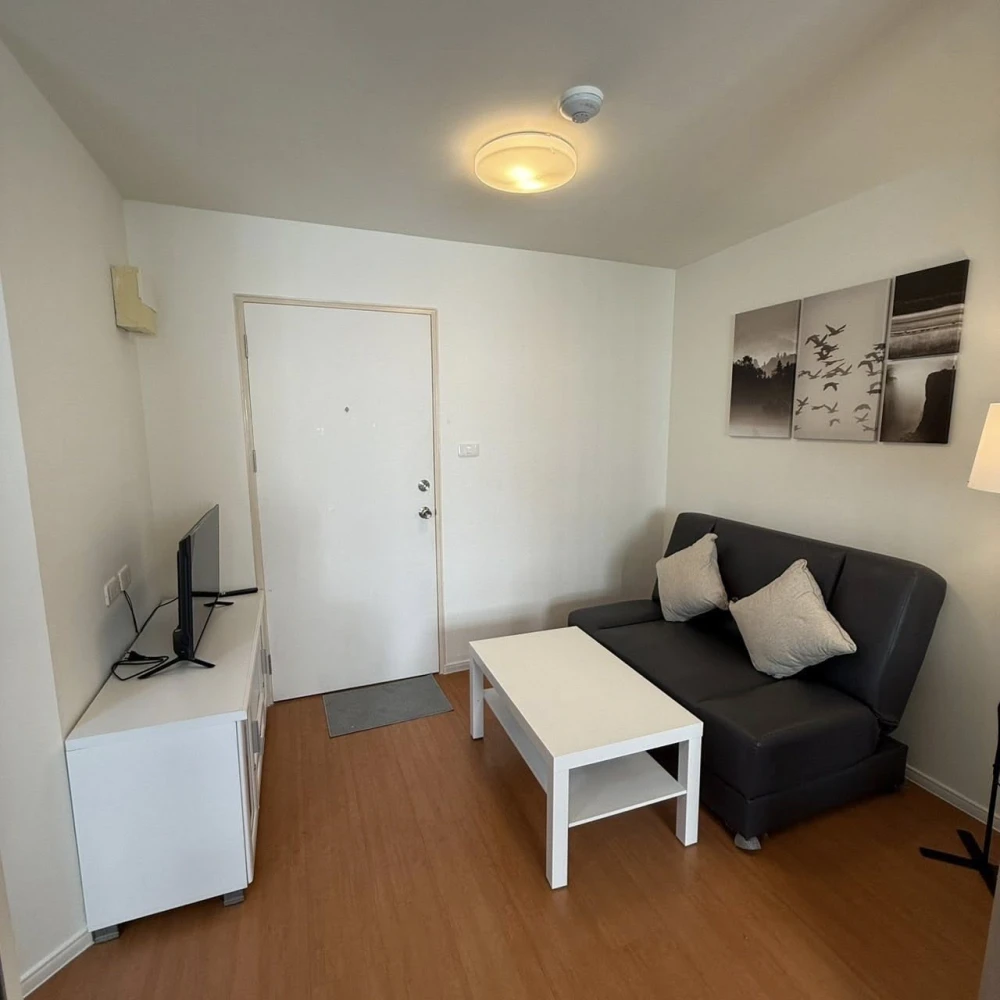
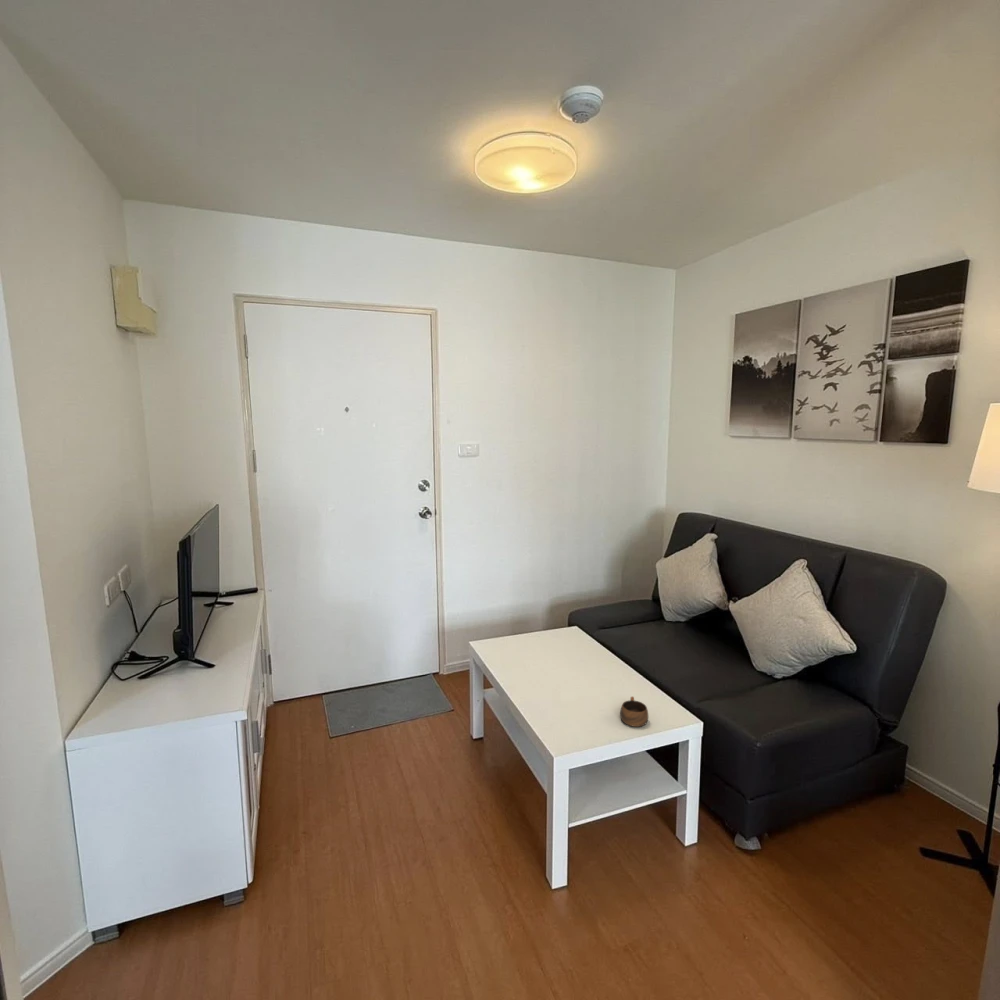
+ cup [619,696,649,728]
